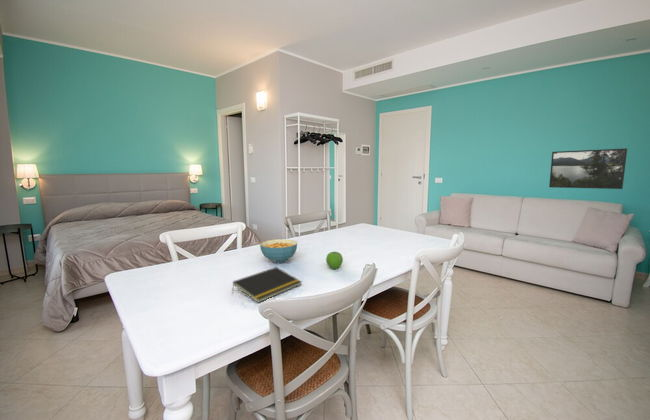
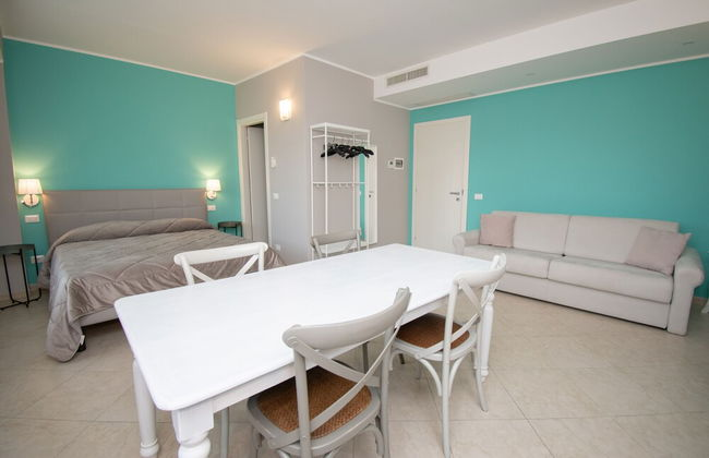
- notepad [231,266,302,304]
- fruit [325,251,344,270]
- cereal bowl [259,238,298,264]
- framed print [548,147,628,190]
